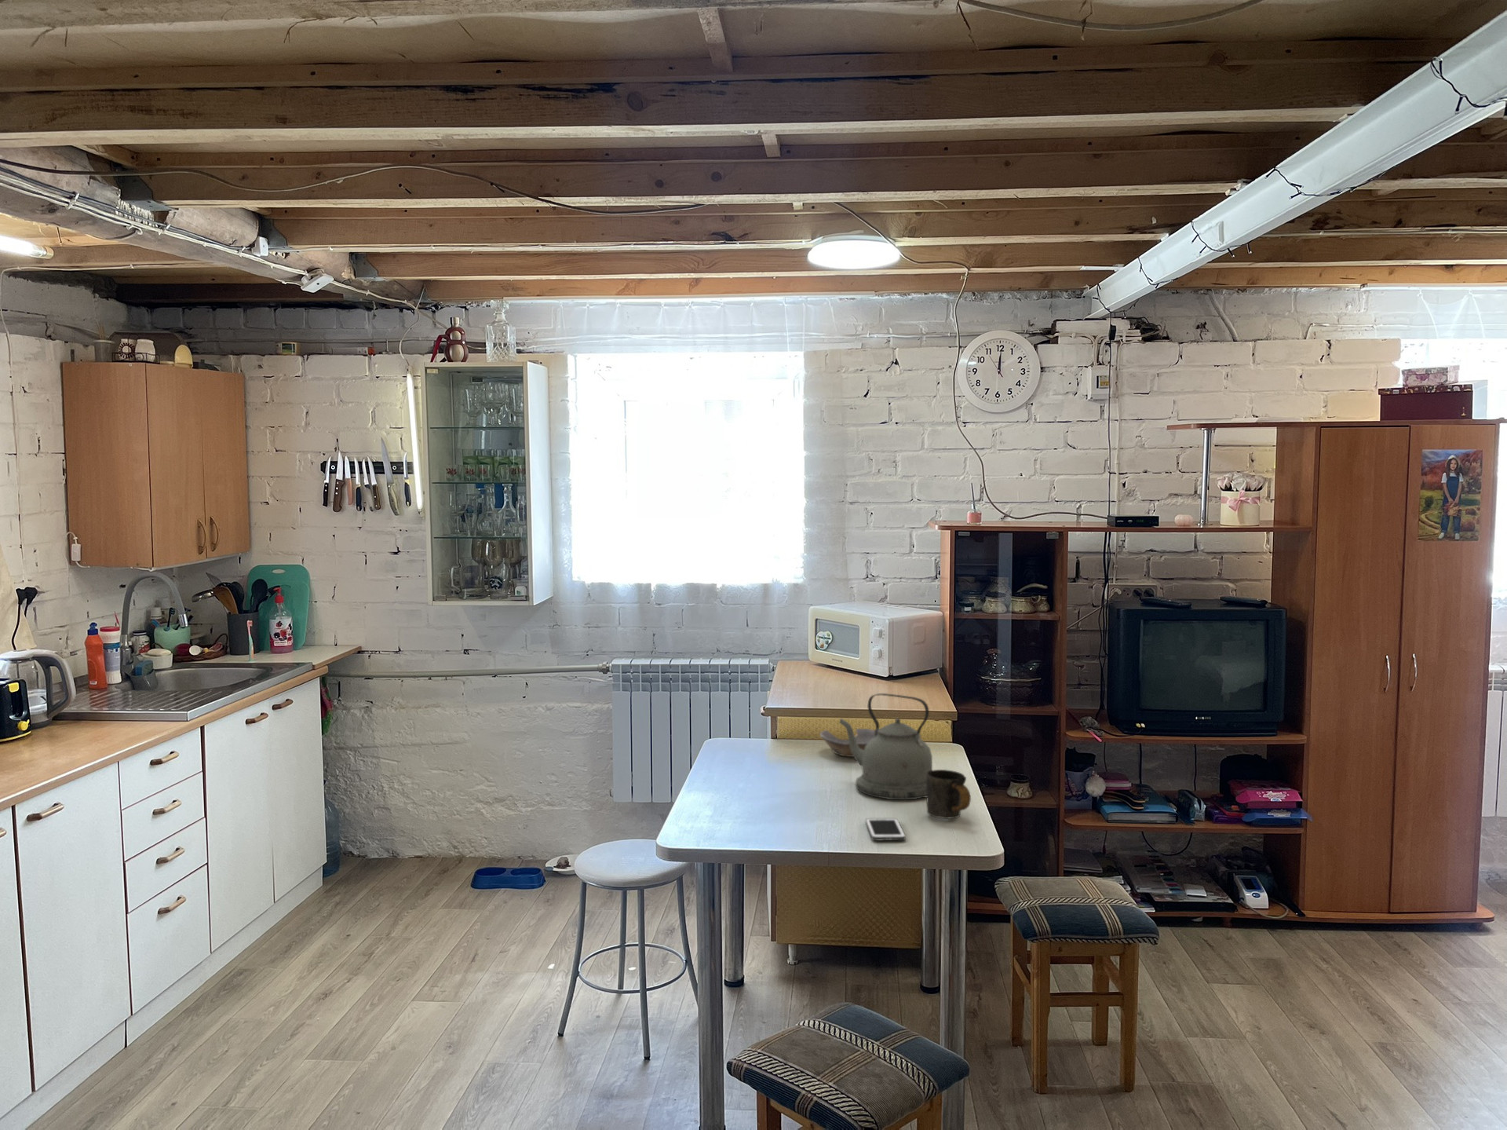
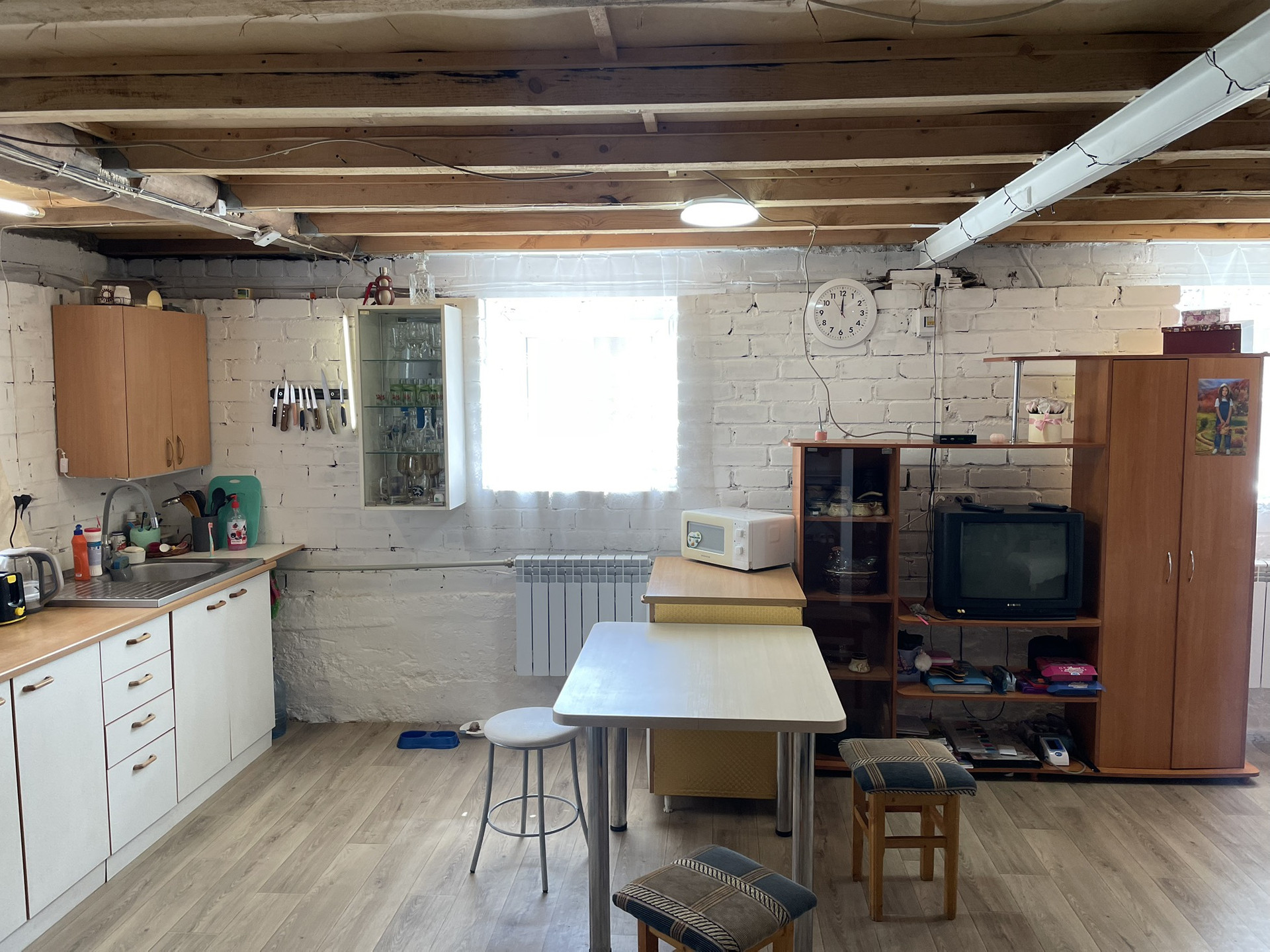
- kettle [838,693,933,800]
- bowl [820,728,876,757]
- cell phone [865,818,907,842]
- mug [927,769,972,820]
